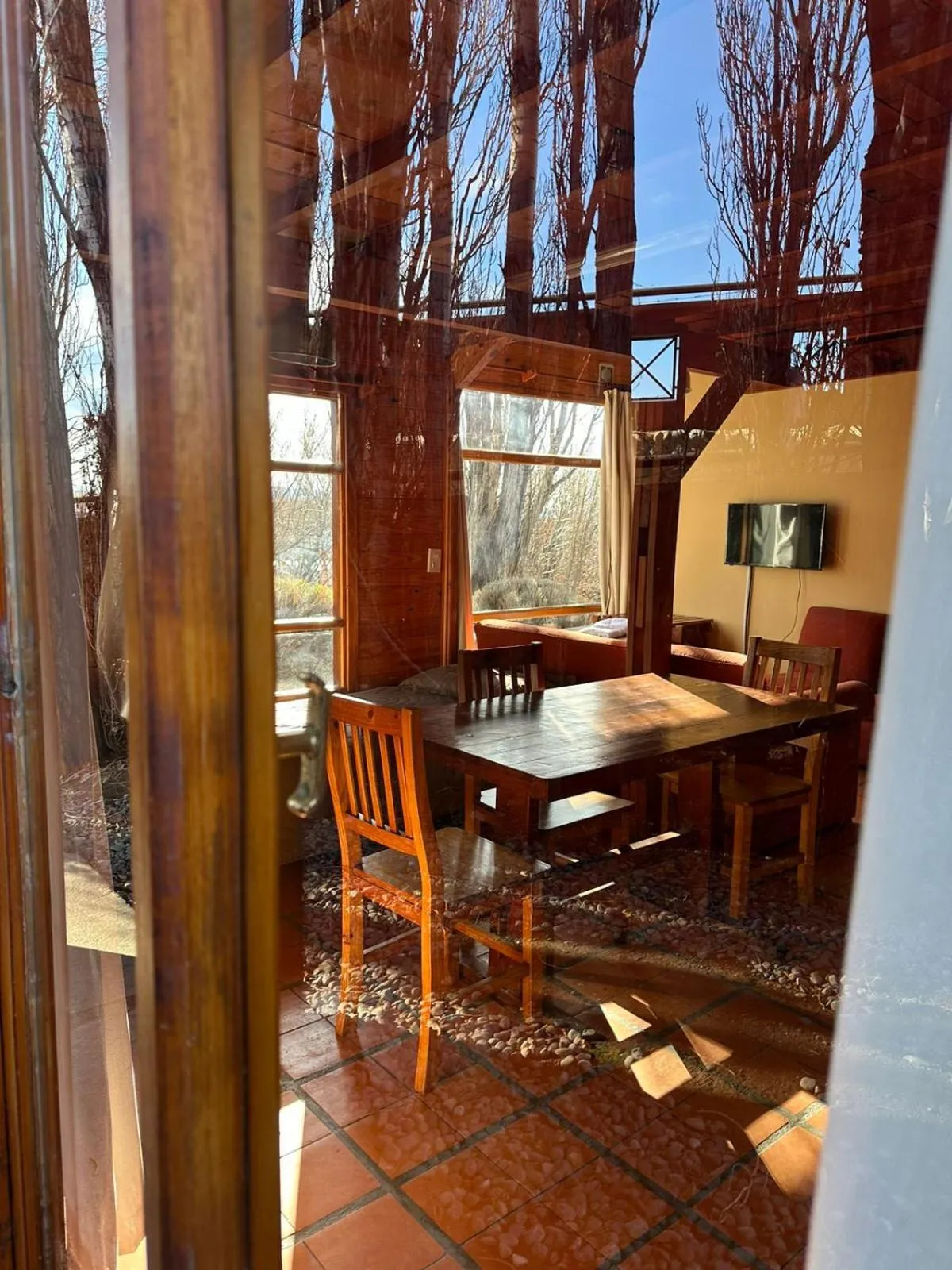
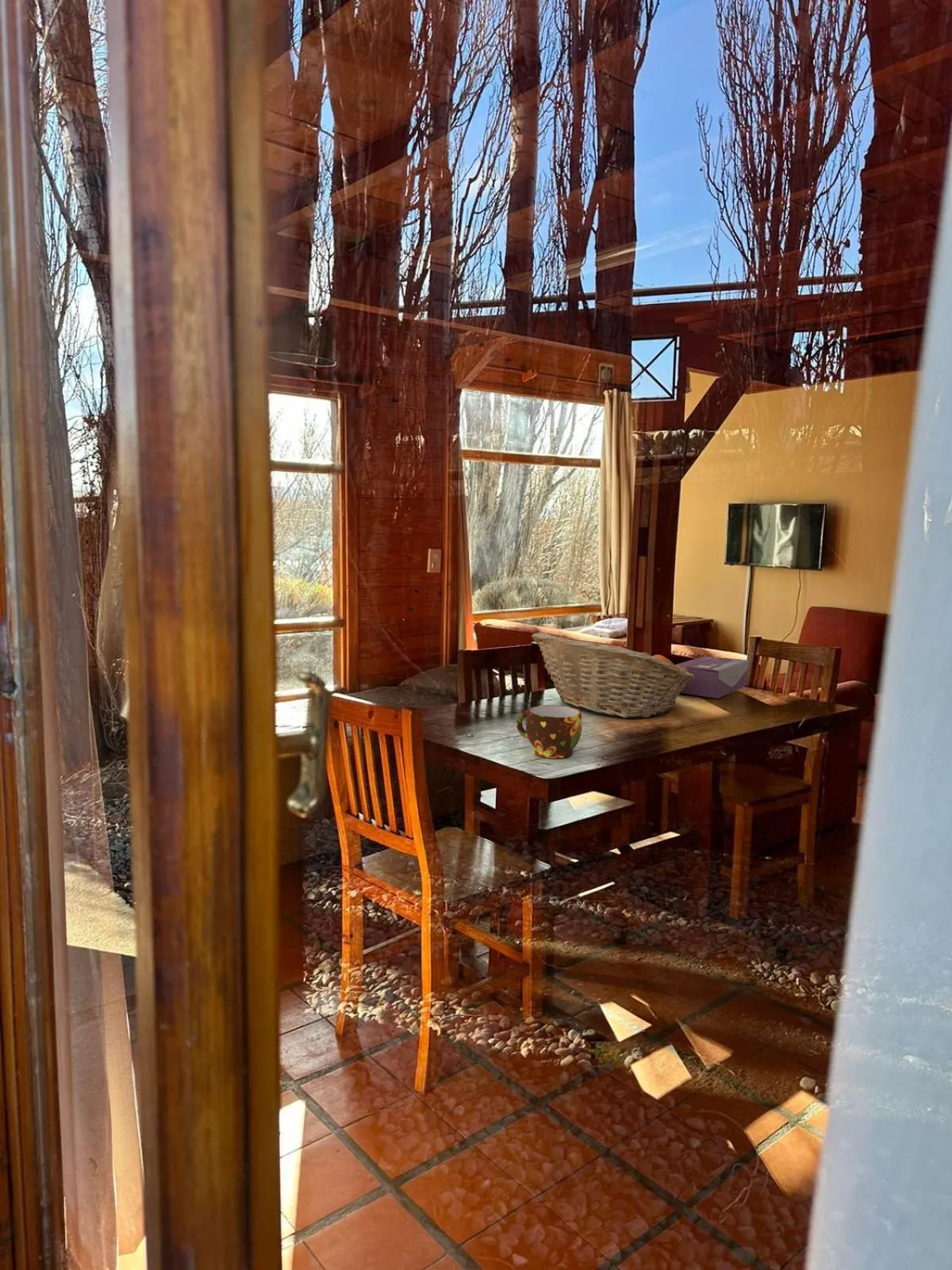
+ fruit basket [531,632,695,718]
+ tissue box [675,656,750,699]
+ cup [516,705,583,759]
